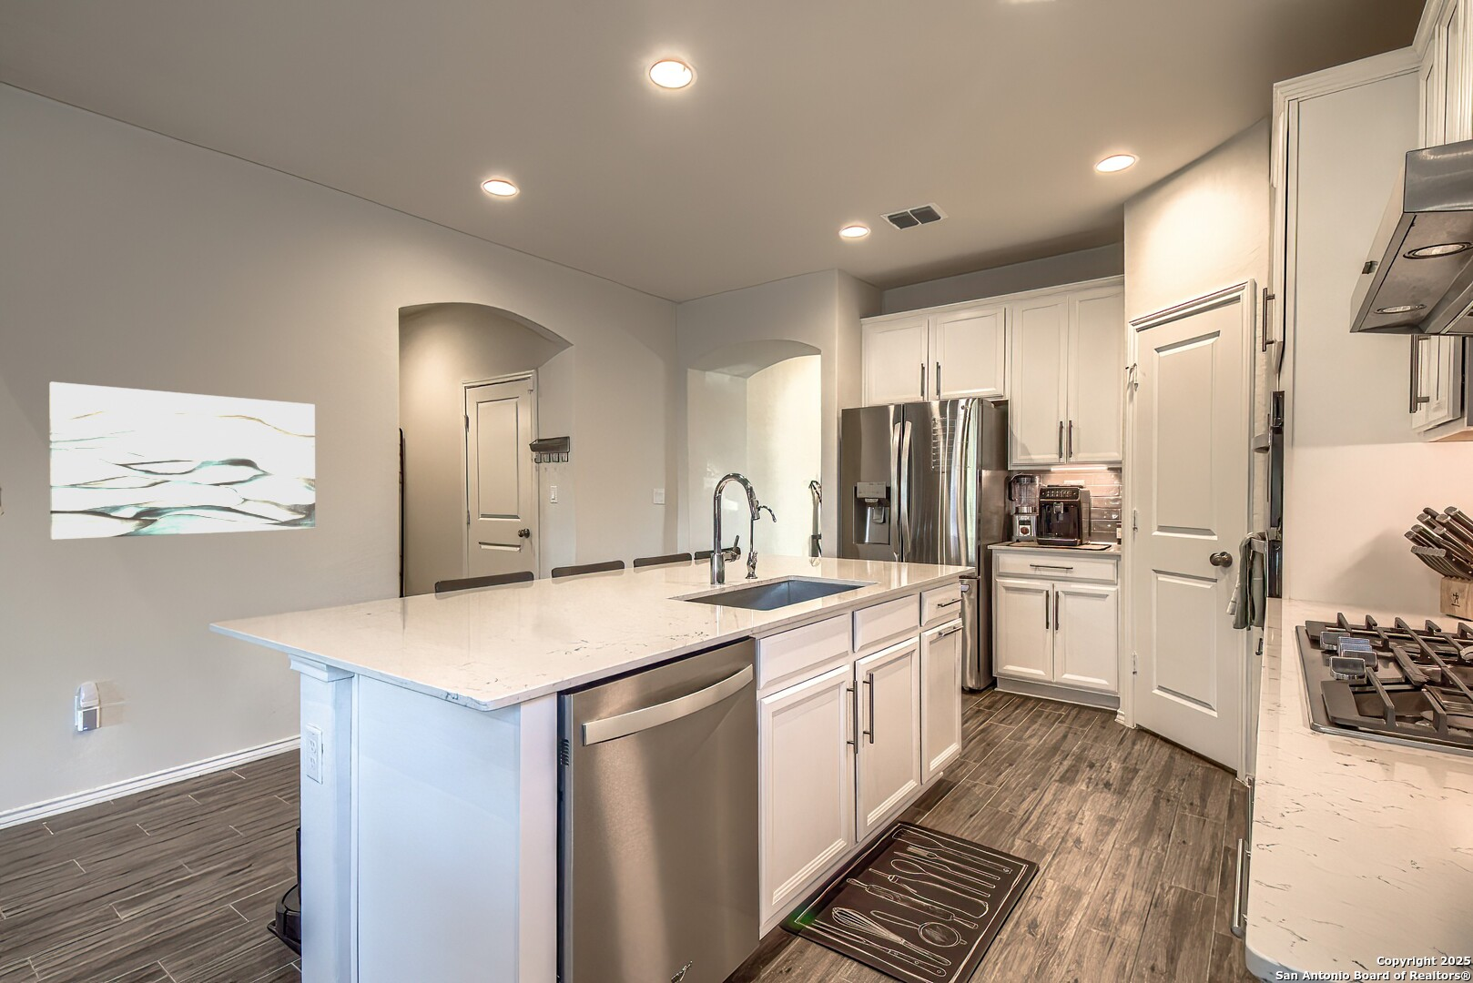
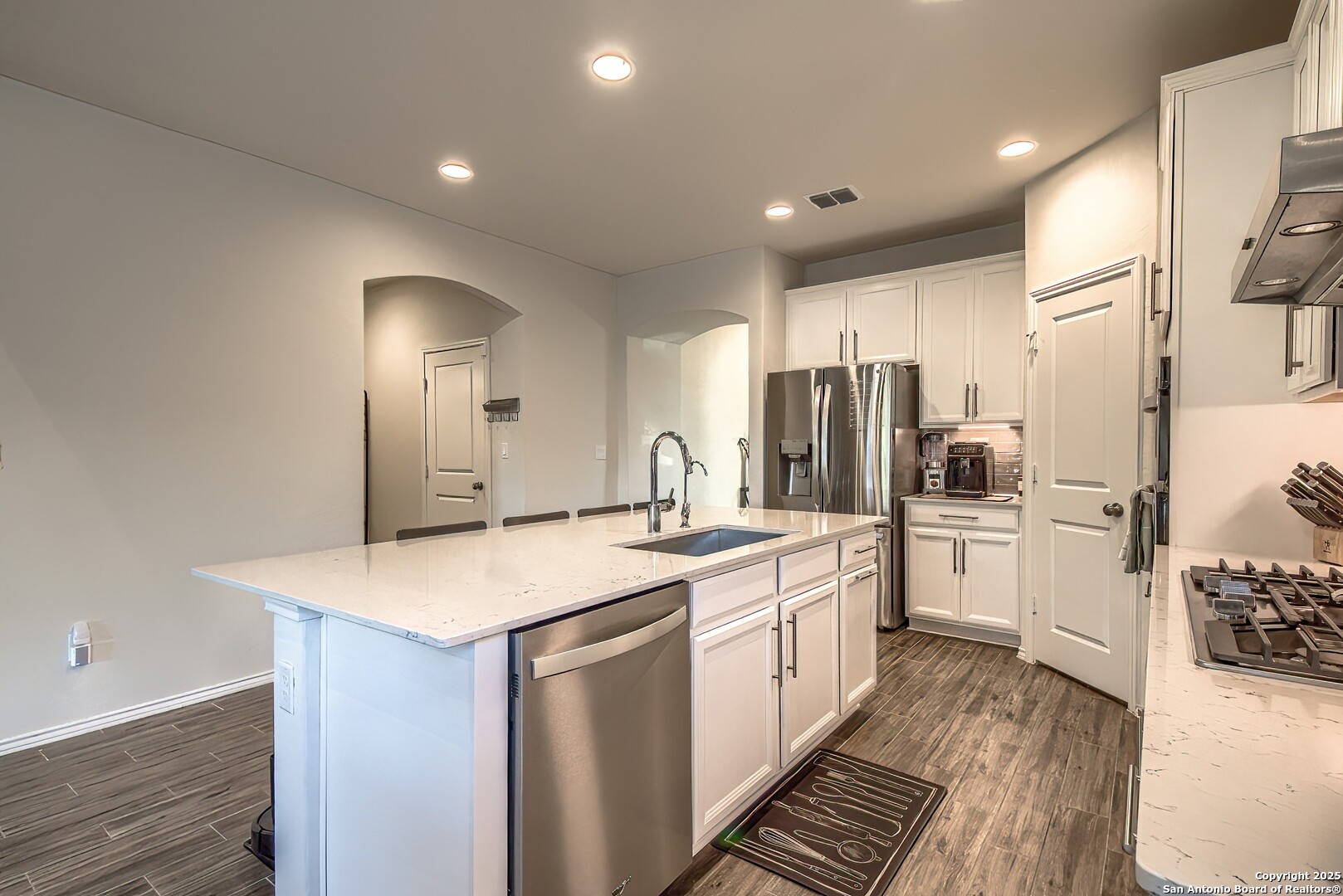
- wall art [48,382,316,541]
